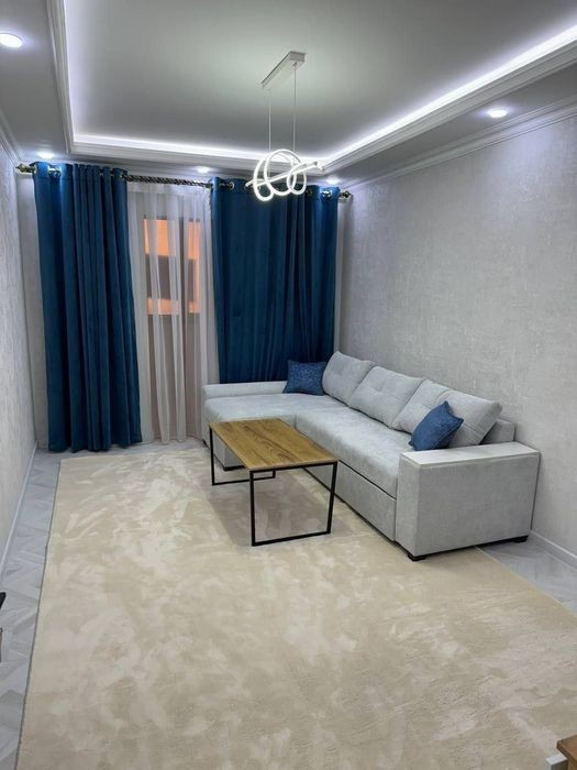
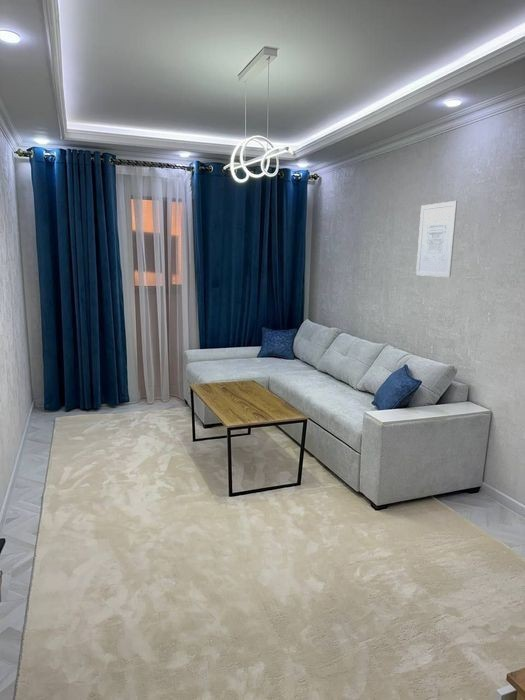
+ wall art [415,200,458,278]
